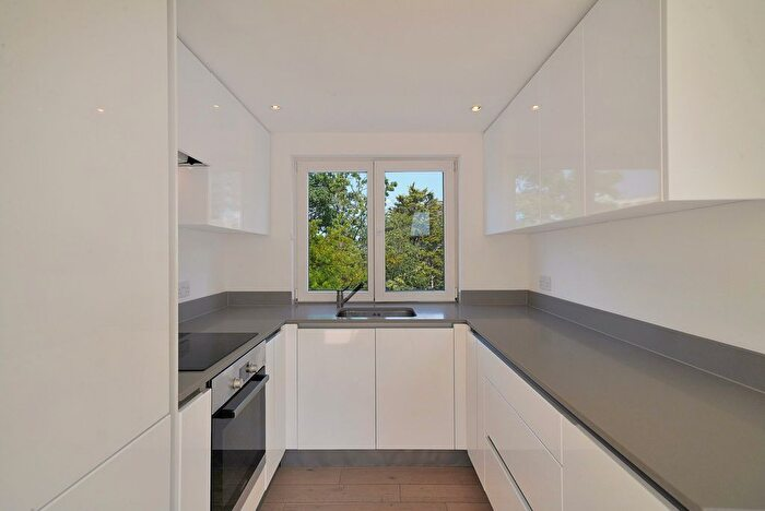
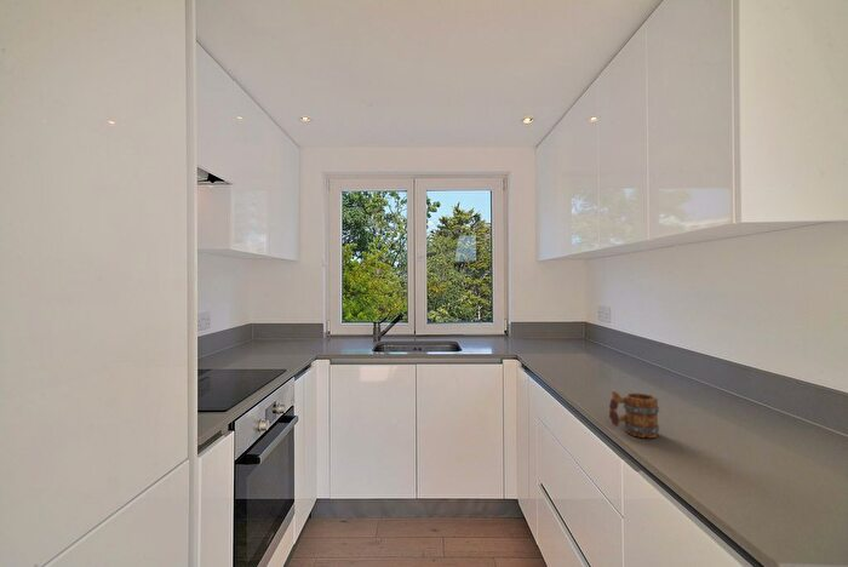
+ mug [608,390,660,439]
